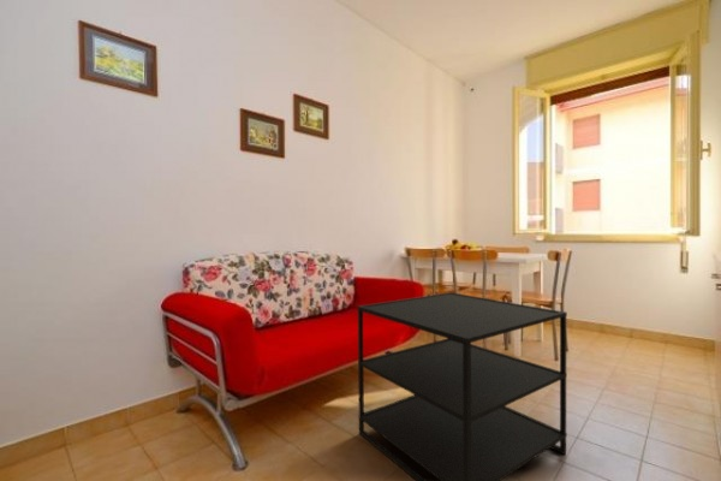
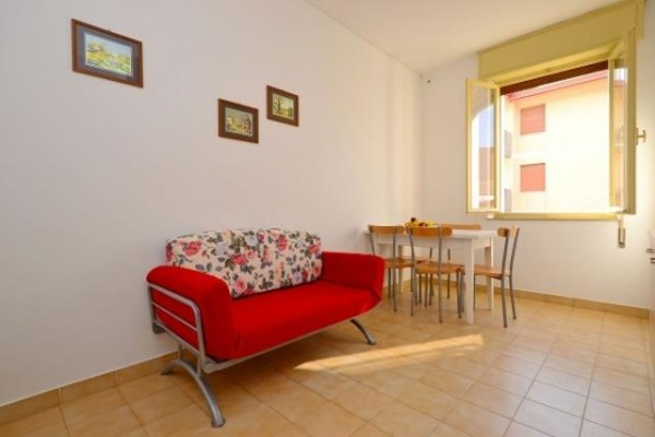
- side table [357,291,568,481]
